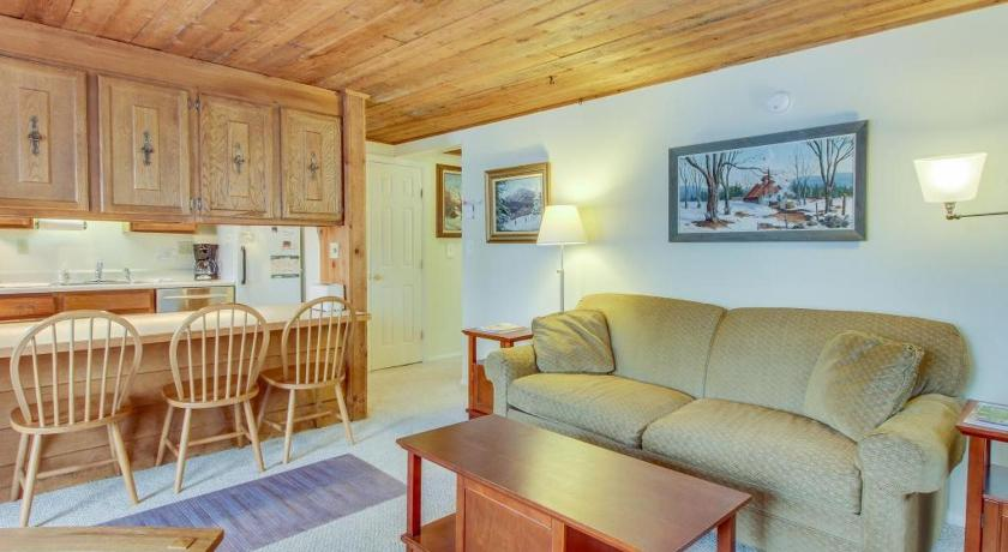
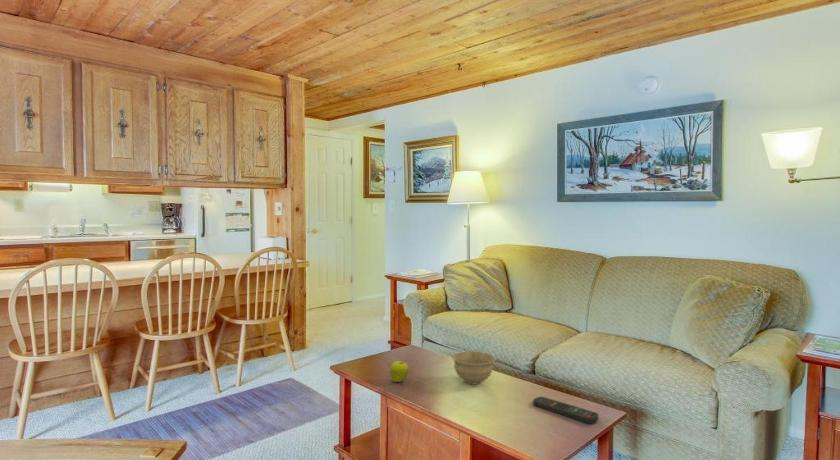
+ fruit [389,360,410,383]
+ remote control [532,396,599,424]
+ bowl [451,350,496,385]
